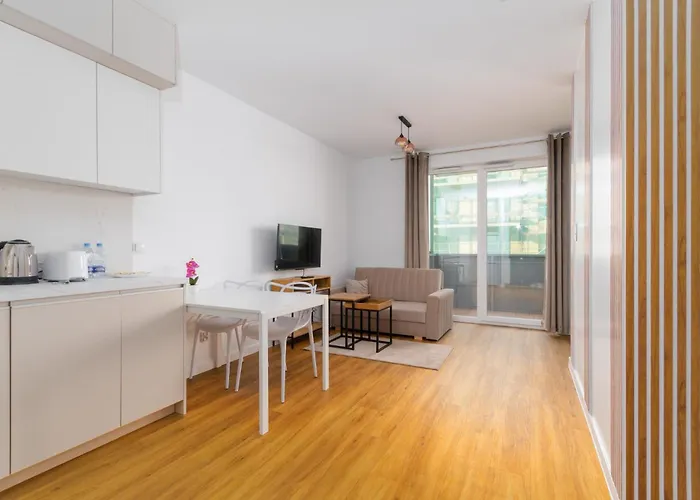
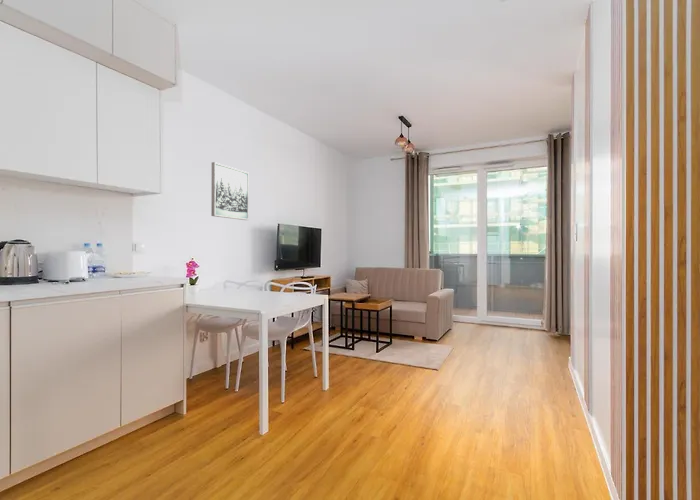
+ wall art [210,161,250,221]
